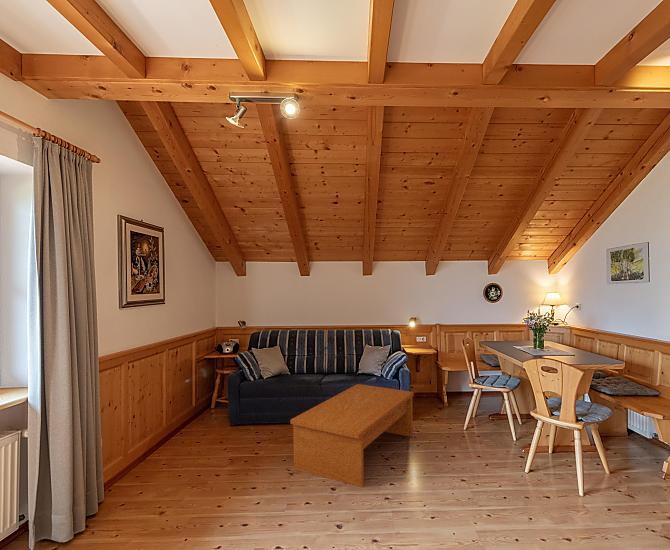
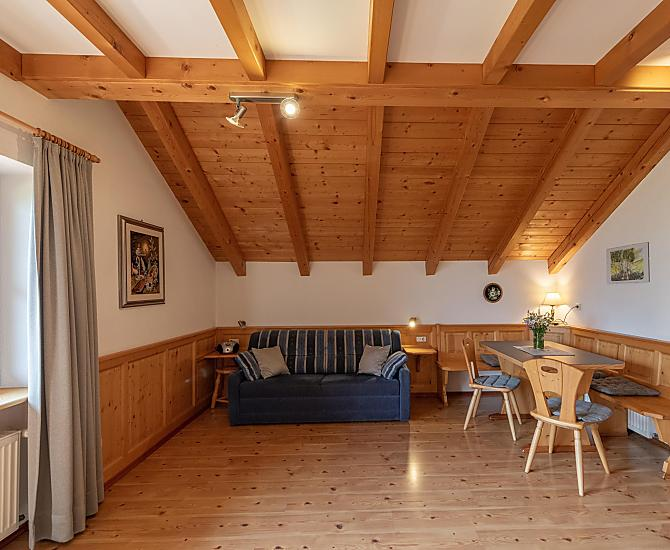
- coffee table [289,383,415,488]
